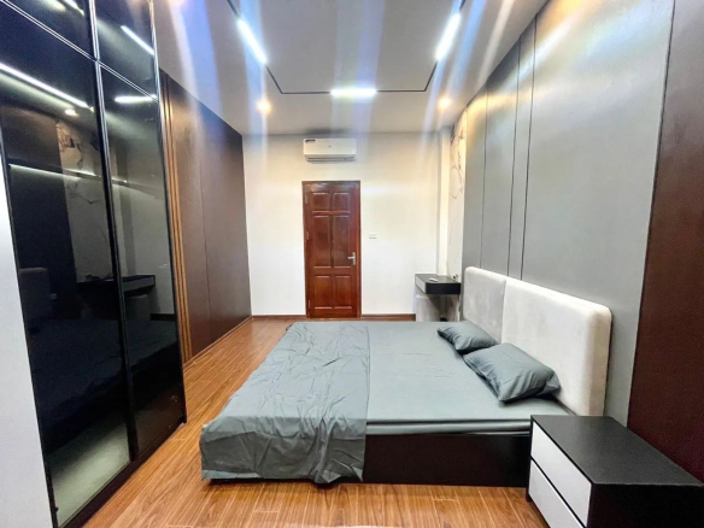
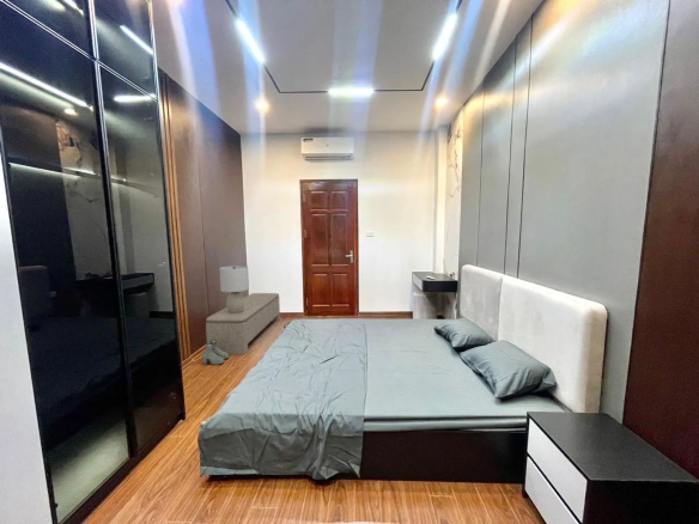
+ bench [205,292,281,355]
+ boots [201,340,230,366]
+ lamp [219,264,250,313]
